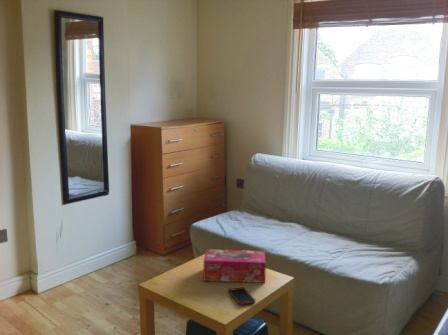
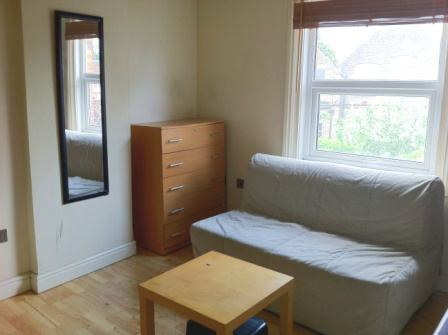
- cell phone [227,286,257,306]
- tissue box [202,248,267,284]
